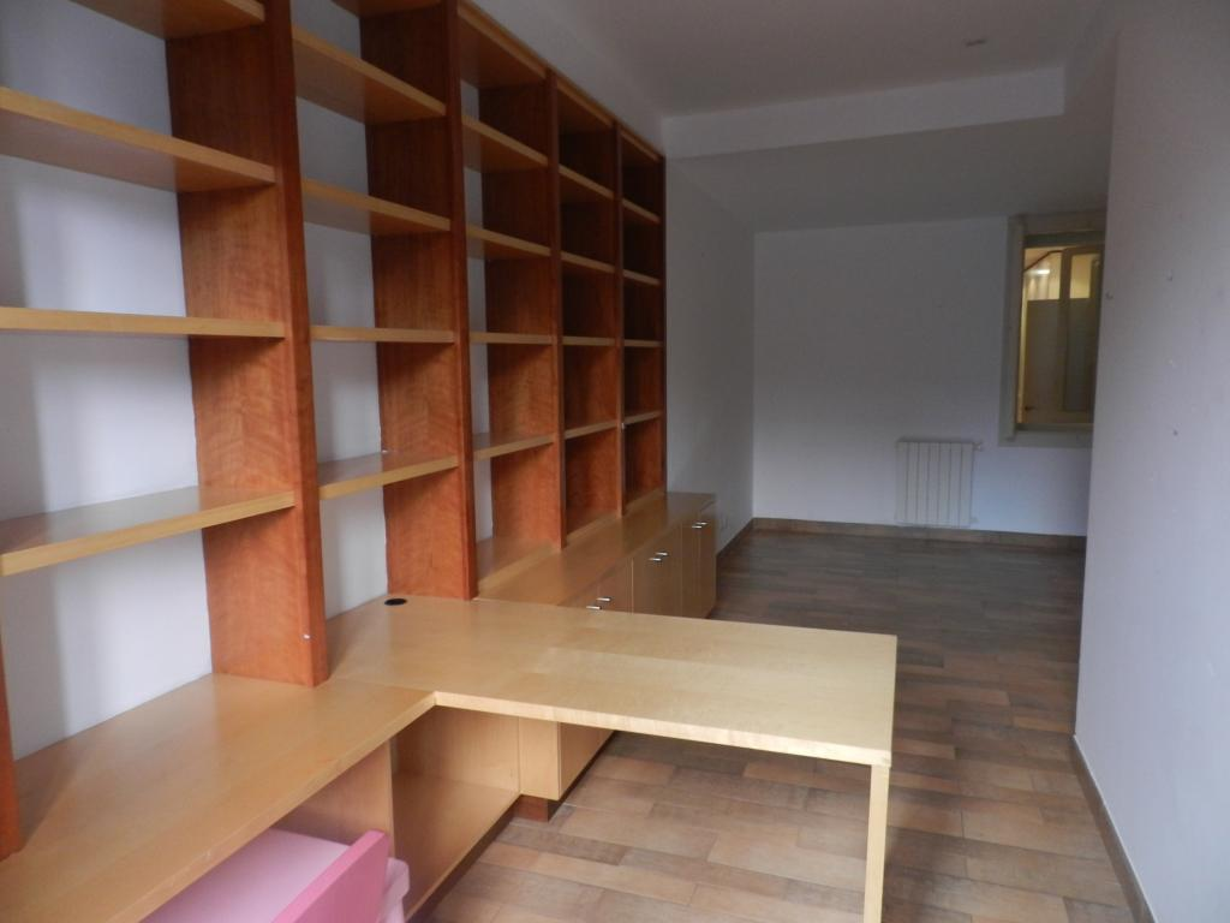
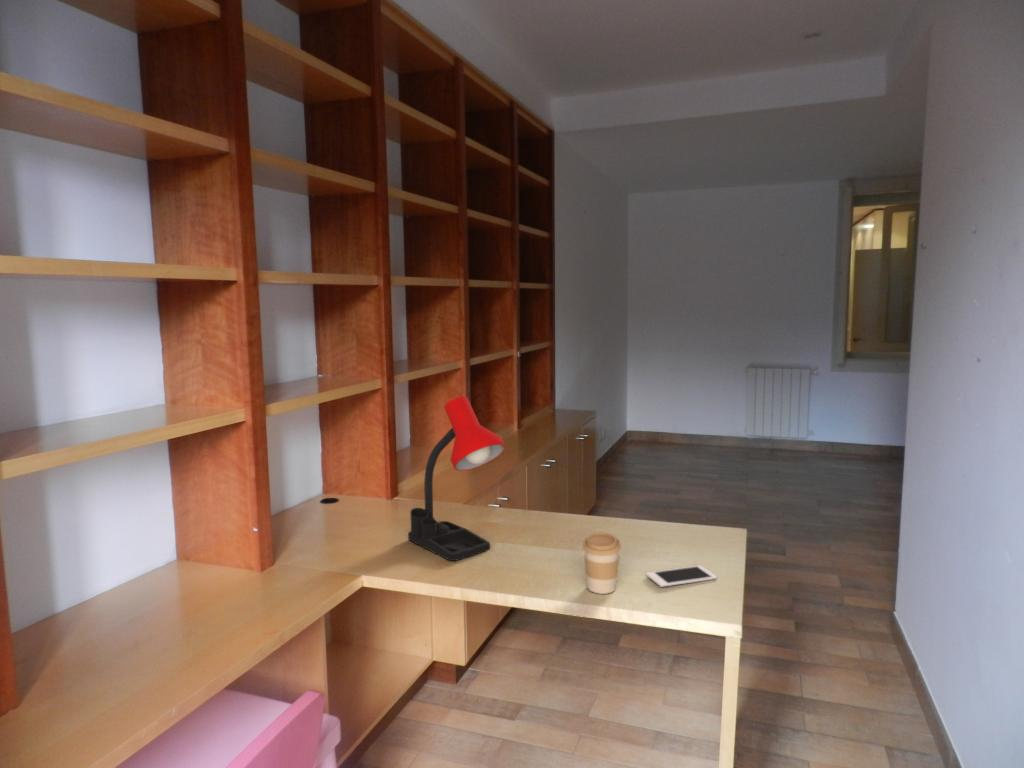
+ cell phone [645,565,718,588]
+ coffee cup [582,531,622,595]
+ desk lamp [407,396,506,562]
